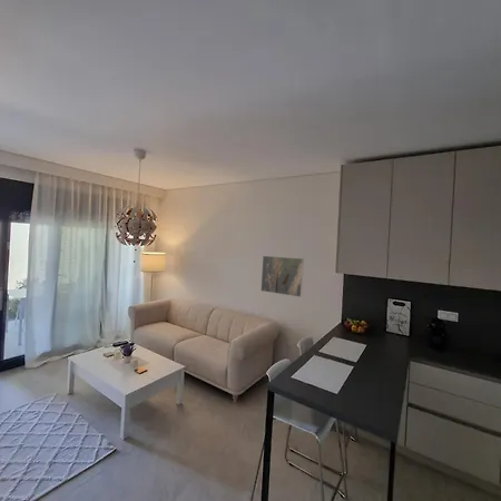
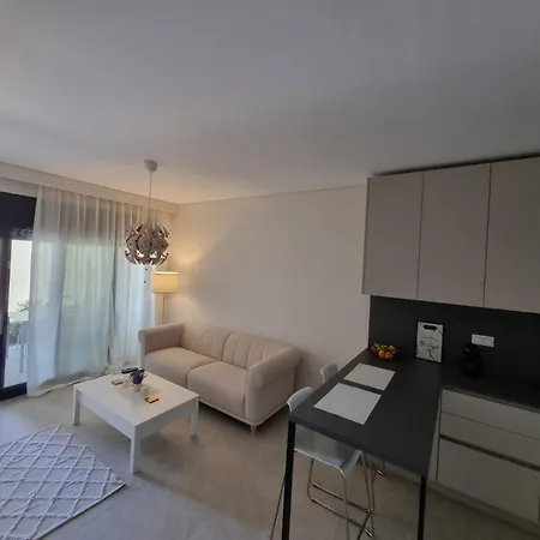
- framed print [259,255,305,298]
